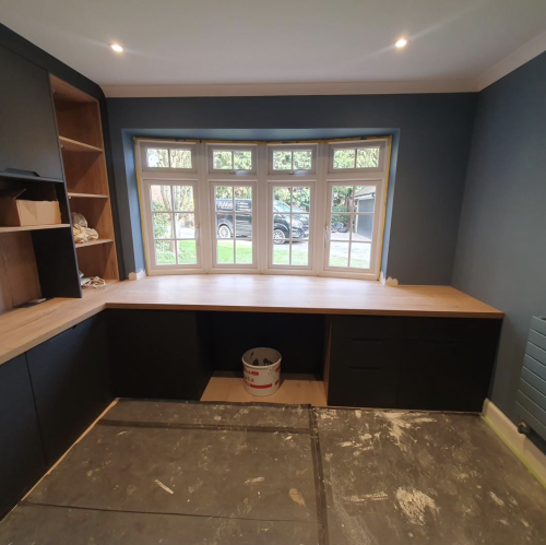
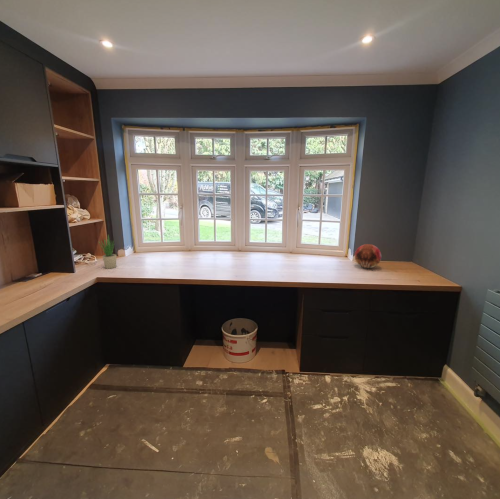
+ decorative orb [354,243,382,269]
+ potted plant [97,234,117,270]
